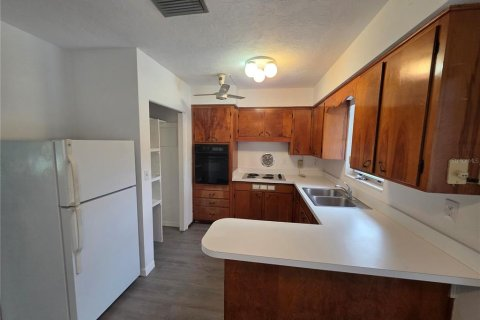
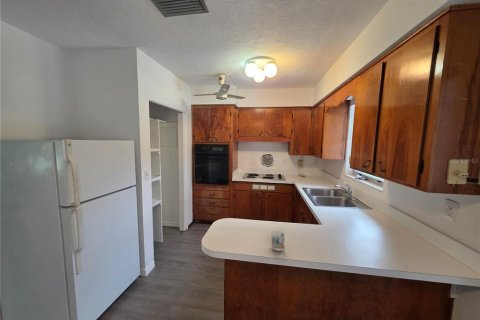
+ mug [267,230,286,252]
